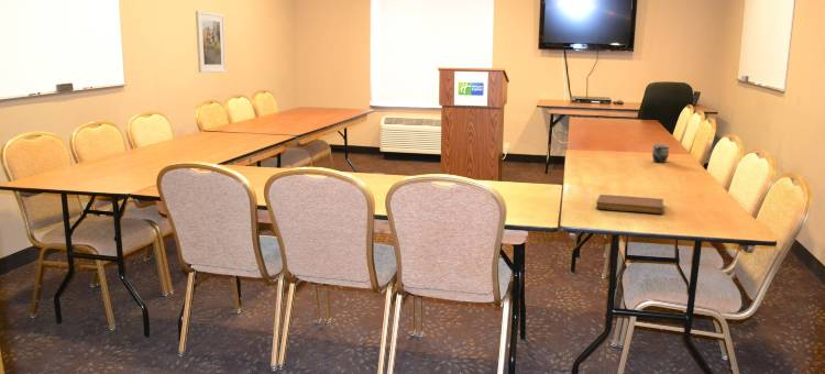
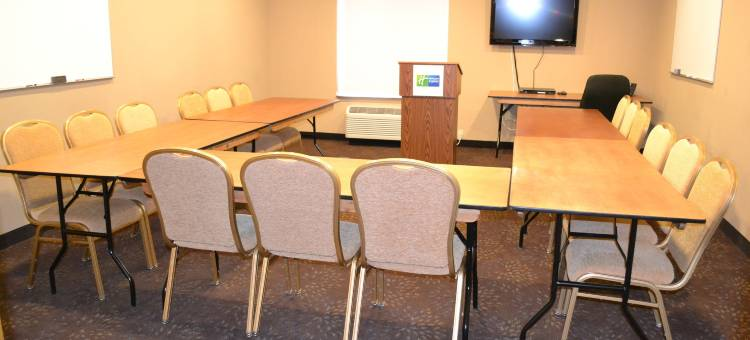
- notebook [595,194,664,215]
- mug [651,143,671,164]
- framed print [195,10,228,74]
